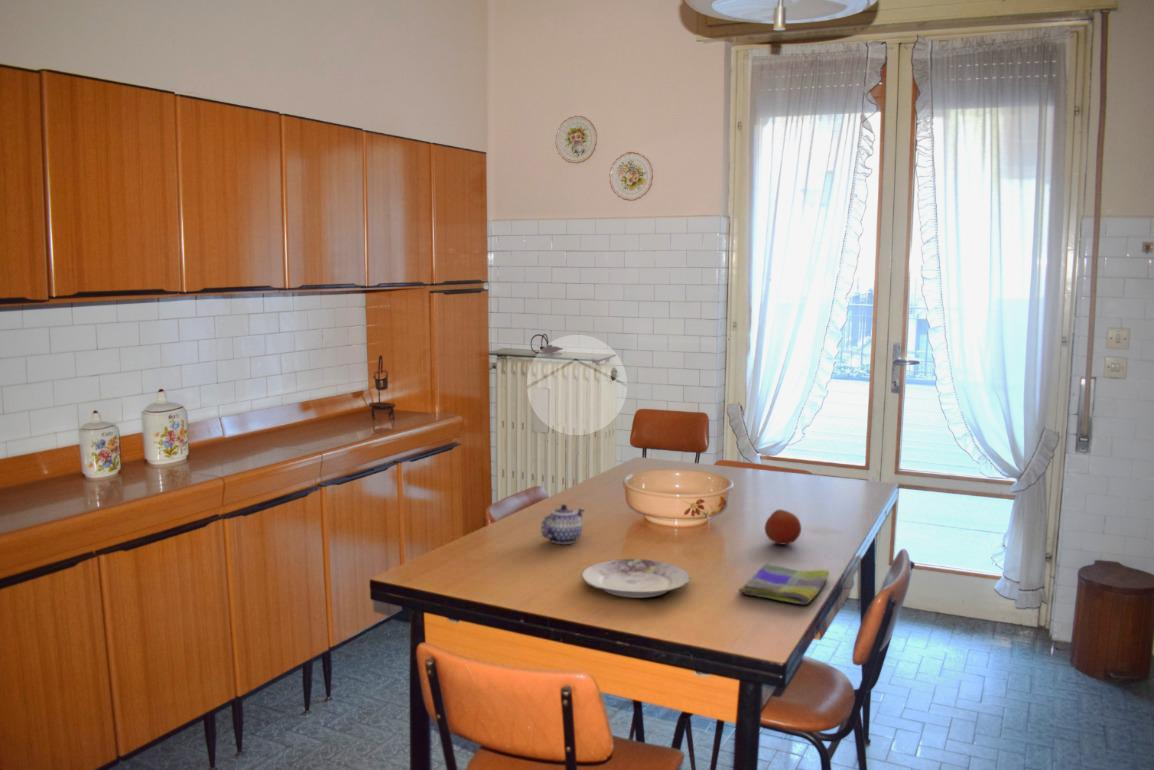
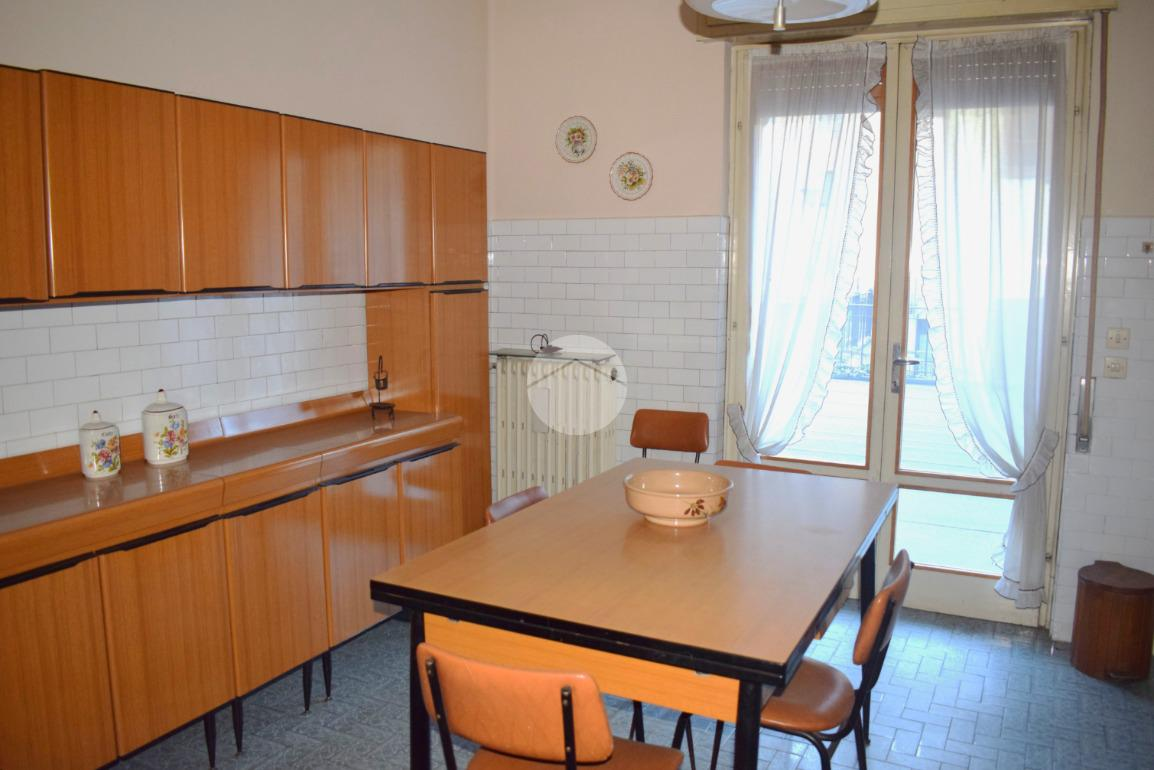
- dish towel [737,562,830,605]
- fruit [764,508,802,546]
- teapot [540,503,586,545]
- plate [581,558,691,599]
